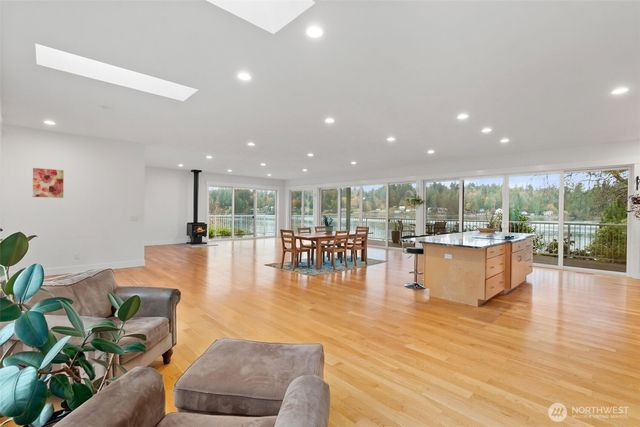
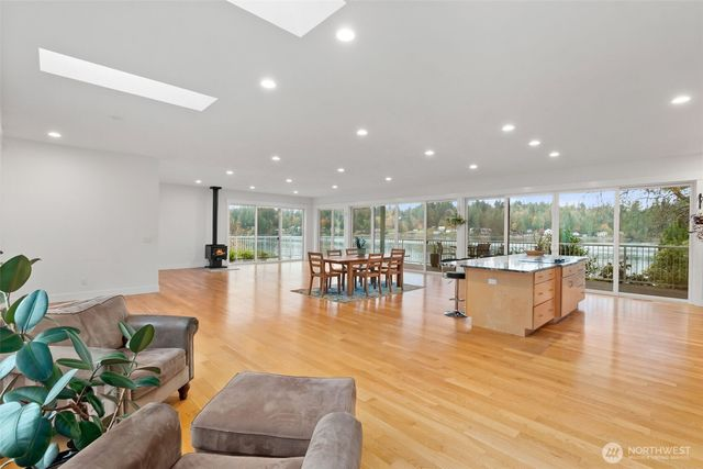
- wall art [32,167,64,199]
